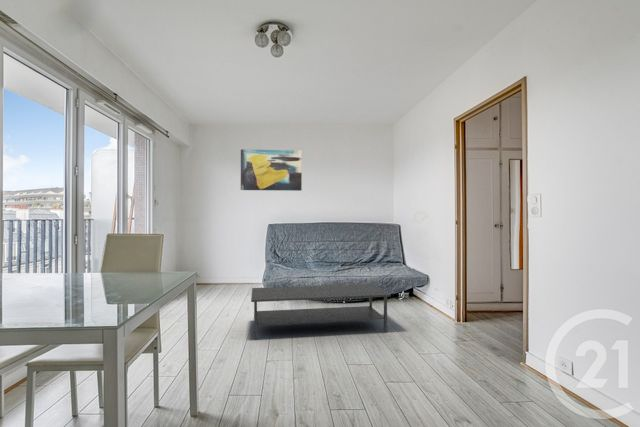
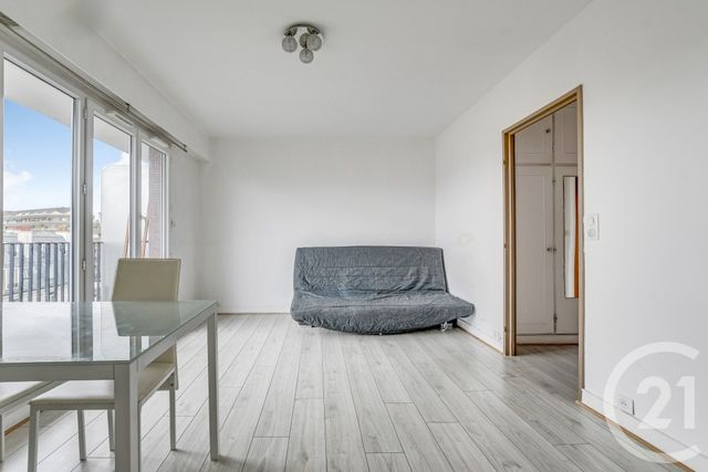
- wall art [240,148,303,192]
- coffee table [250,283,392,341]
